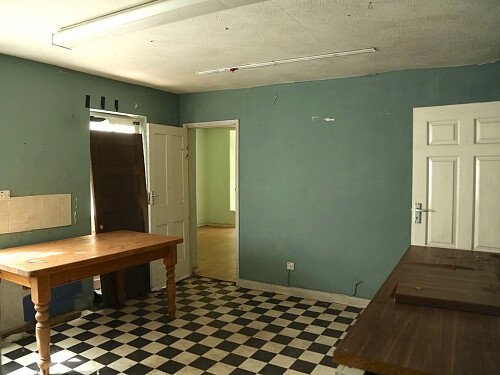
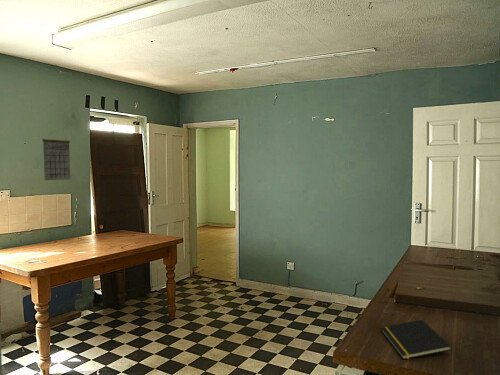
+ calendar [42,130,71,181]
+ notepad [380,319,453,360]
